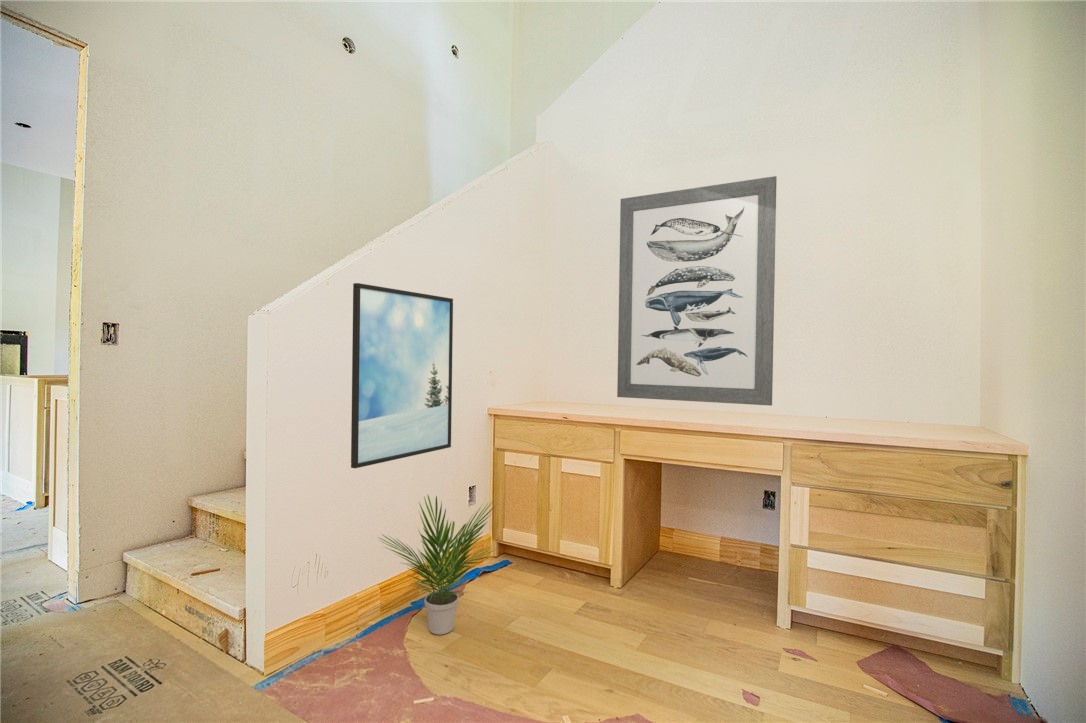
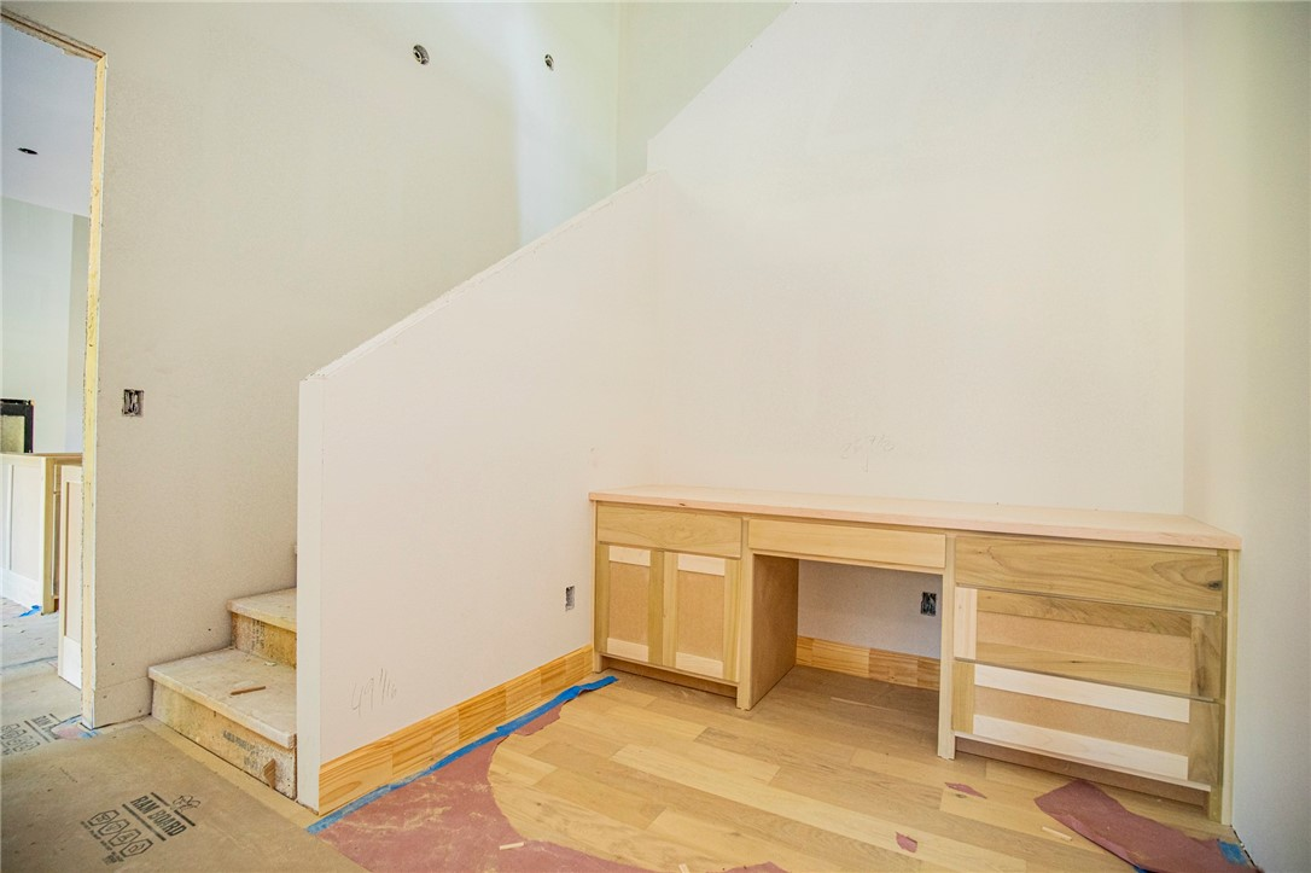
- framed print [350,282,454,469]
- potted plant [377,493,498,636]
- wall art [616,175,778,407]
